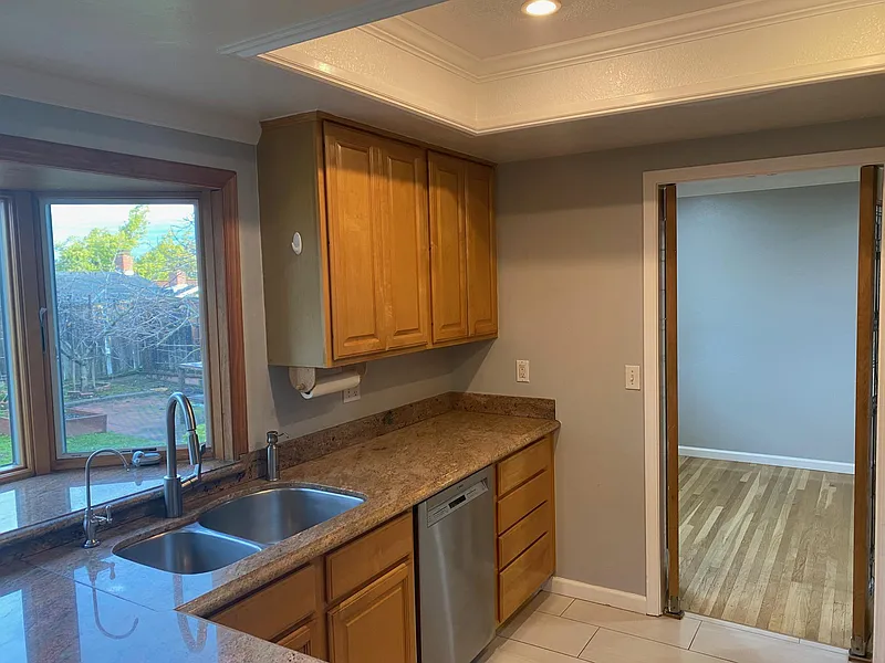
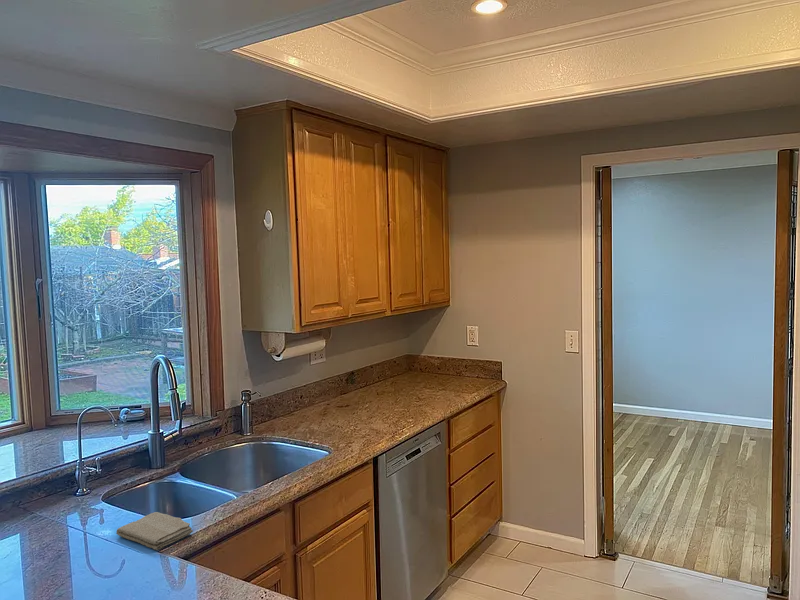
+ washcloth [115,511,194,551]
